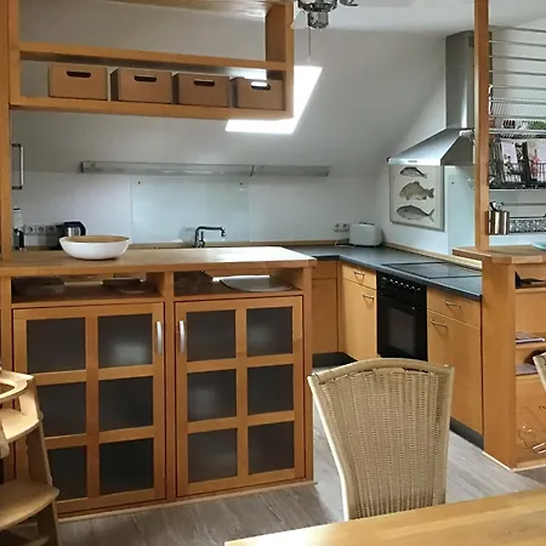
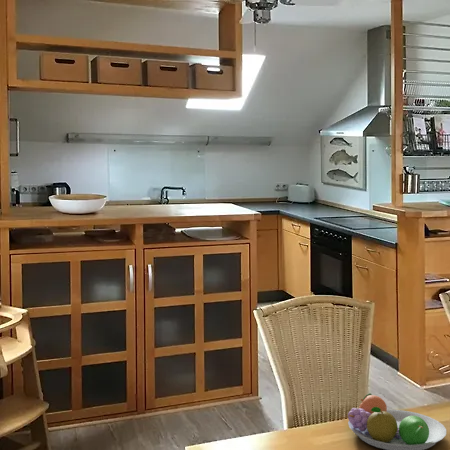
+ fruit bowl [347,393,447,450]
